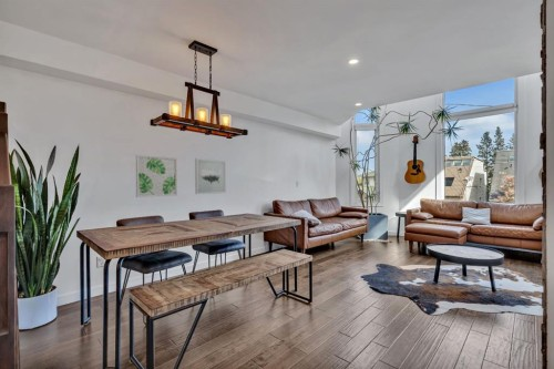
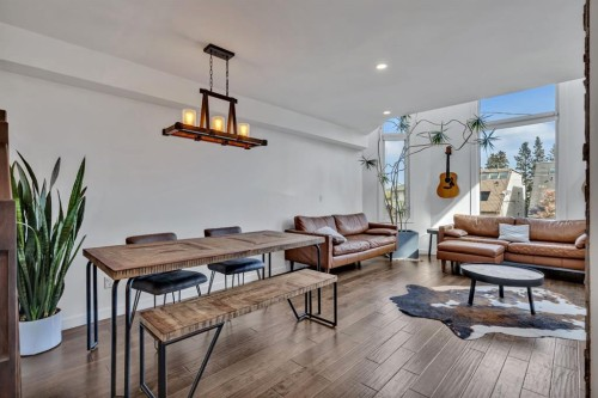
- wall art [135,154,178,198]
- wall art [194,157,227,195]
